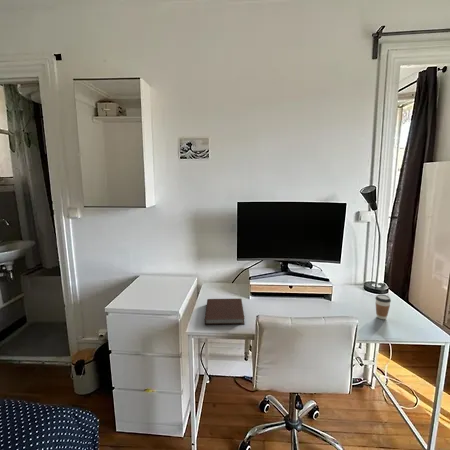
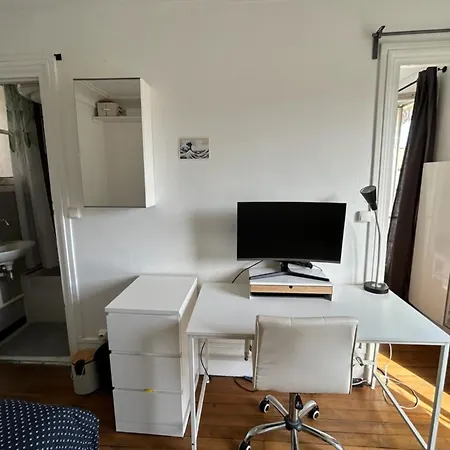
- notebook [204,298,246,326]
- coffee cup [374,293,392,320]
